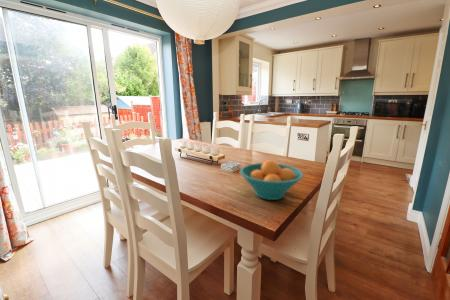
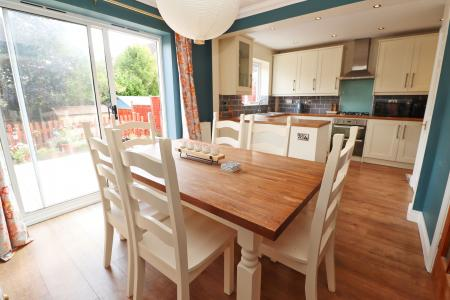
- fruit bowl [239,159,304,201]
